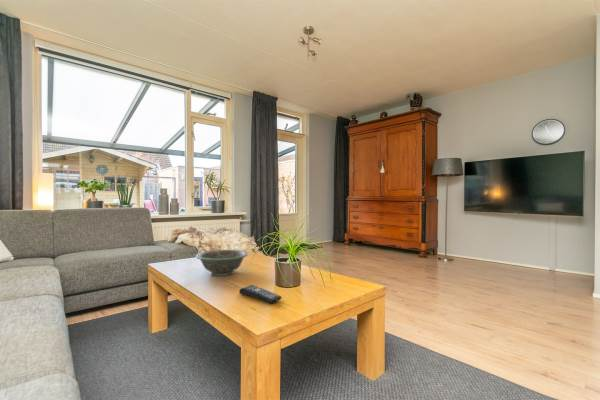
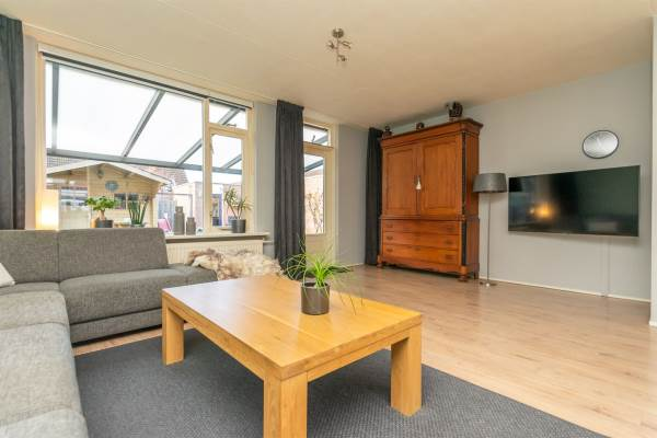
- decorative bowl [195,249,249,277]
- remote control [238,284,282,304]
